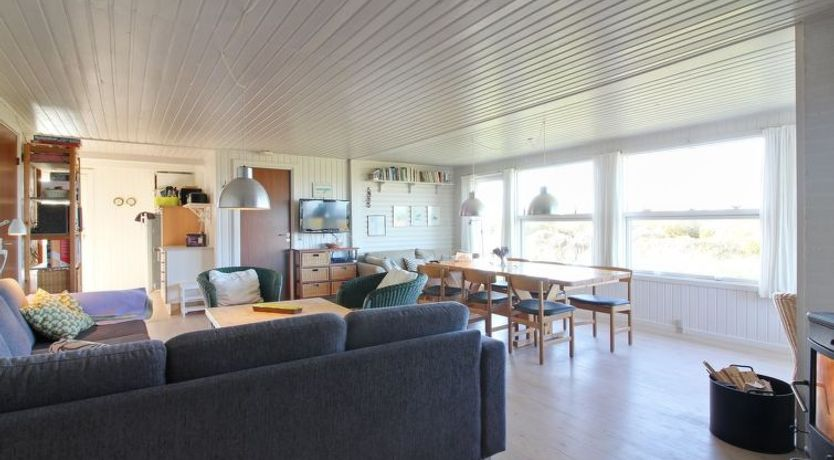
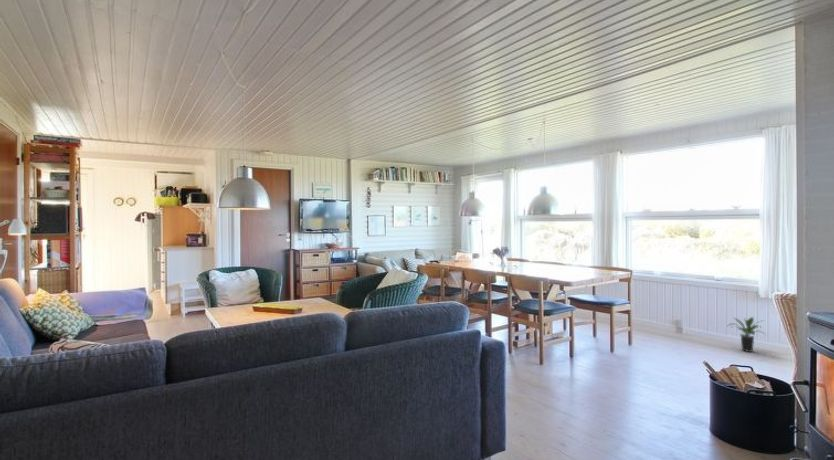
+ potted plant [727,316,767,353]
